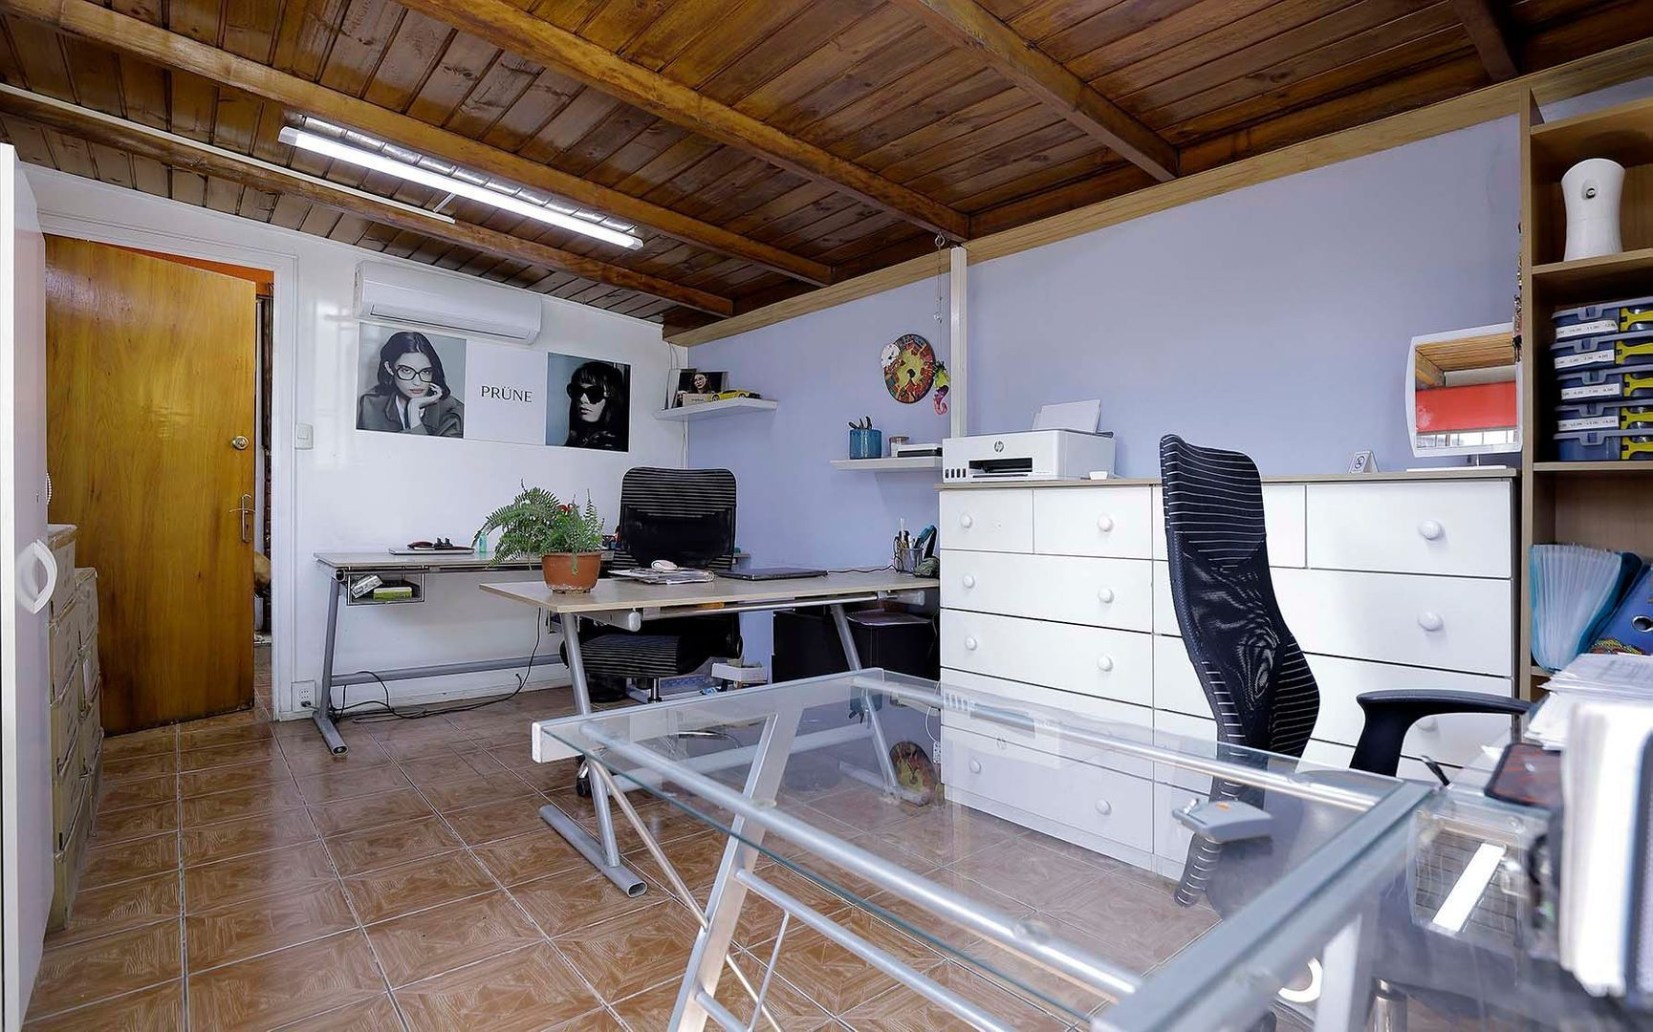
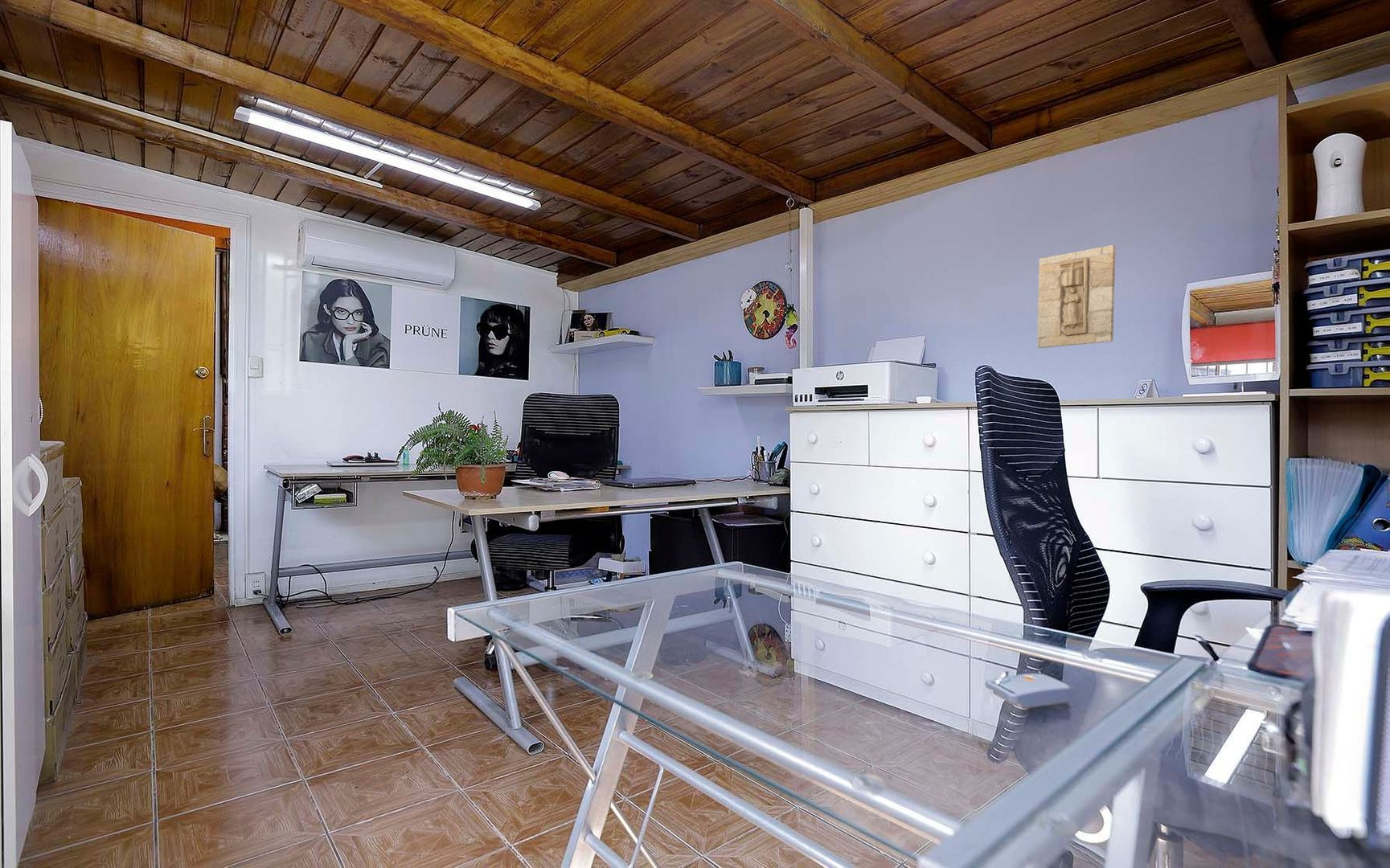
+ wall panel [1036,244,1117,349]
